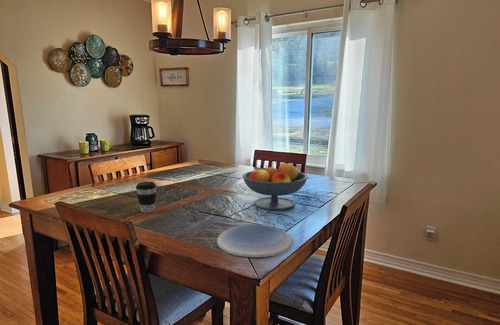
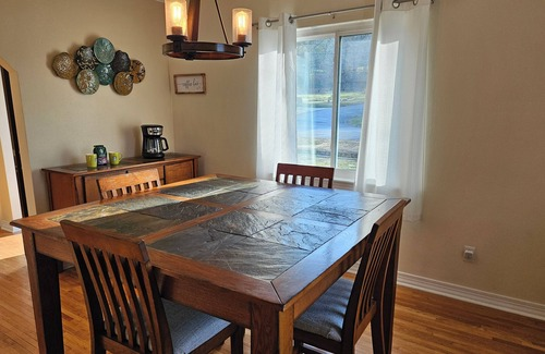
- fruit bowl [241,162,309,211]
- plate [216,223,293,258]
- coffee cup [135,181,157,214]
